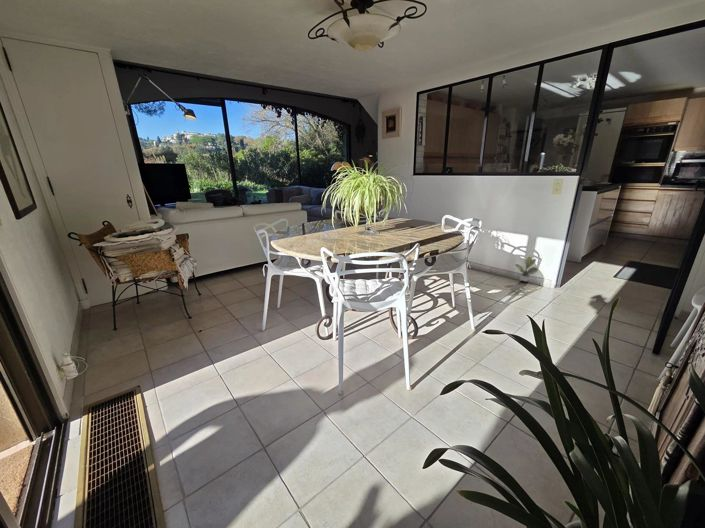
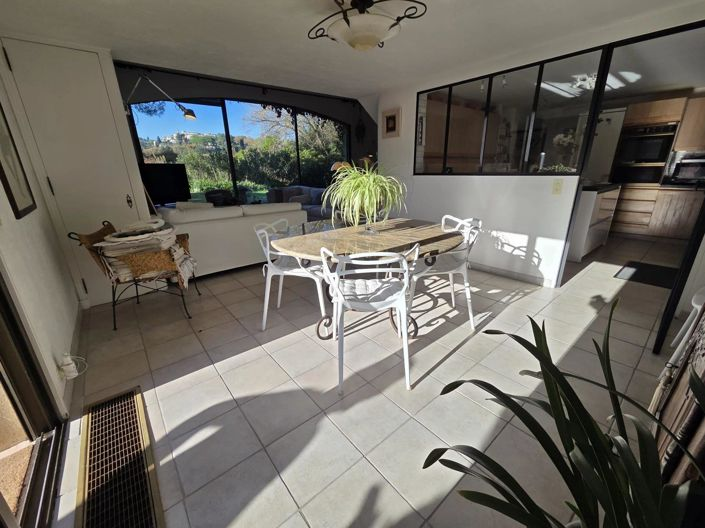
- potted plant [514,256,539,283]
